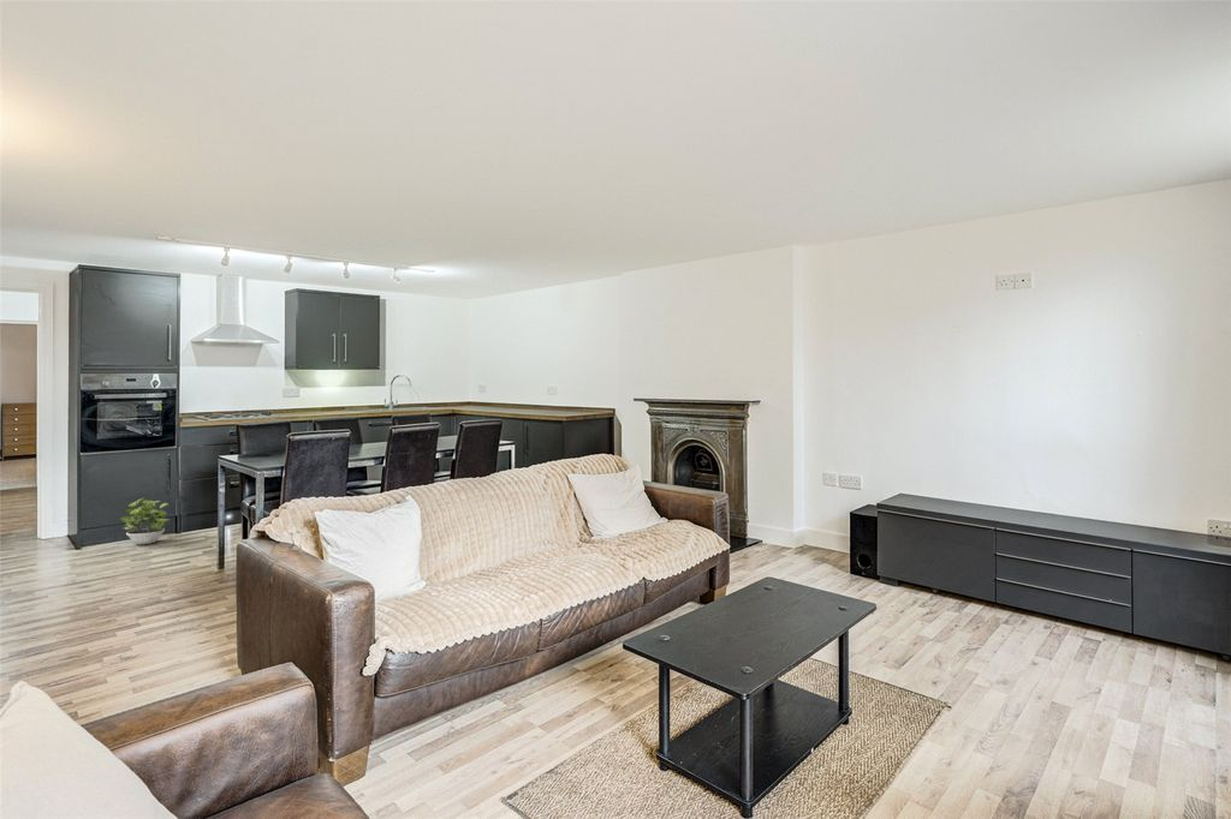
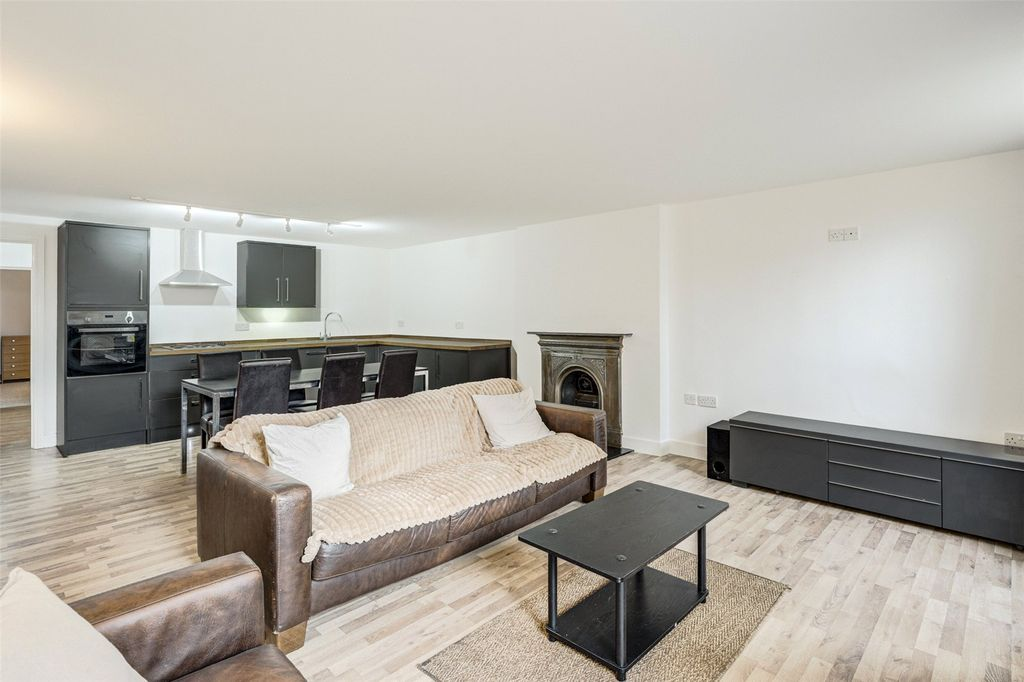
- potted plant [118,497,171,545]
